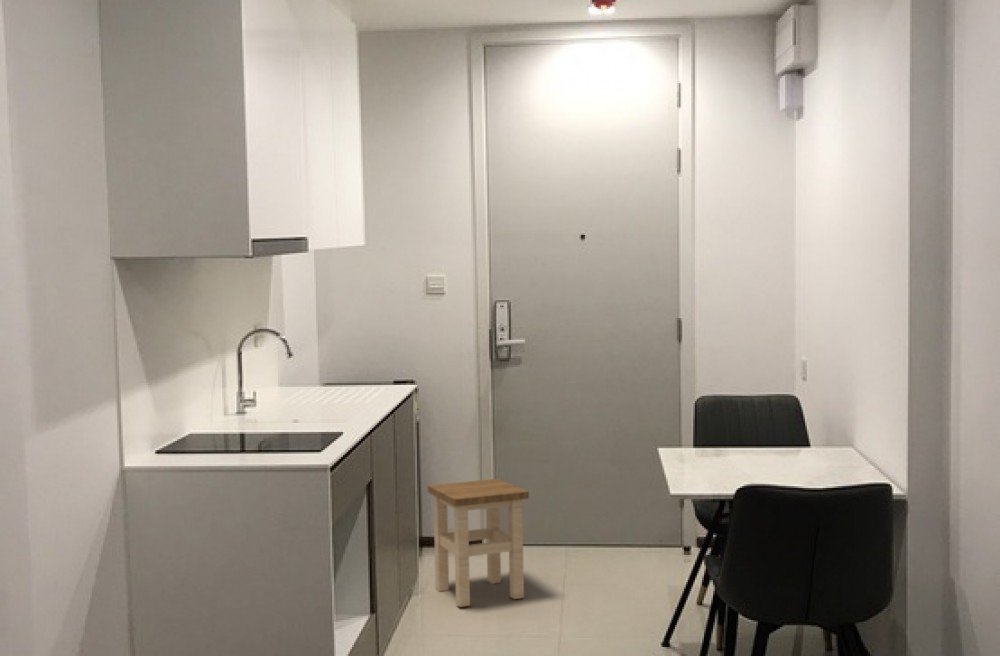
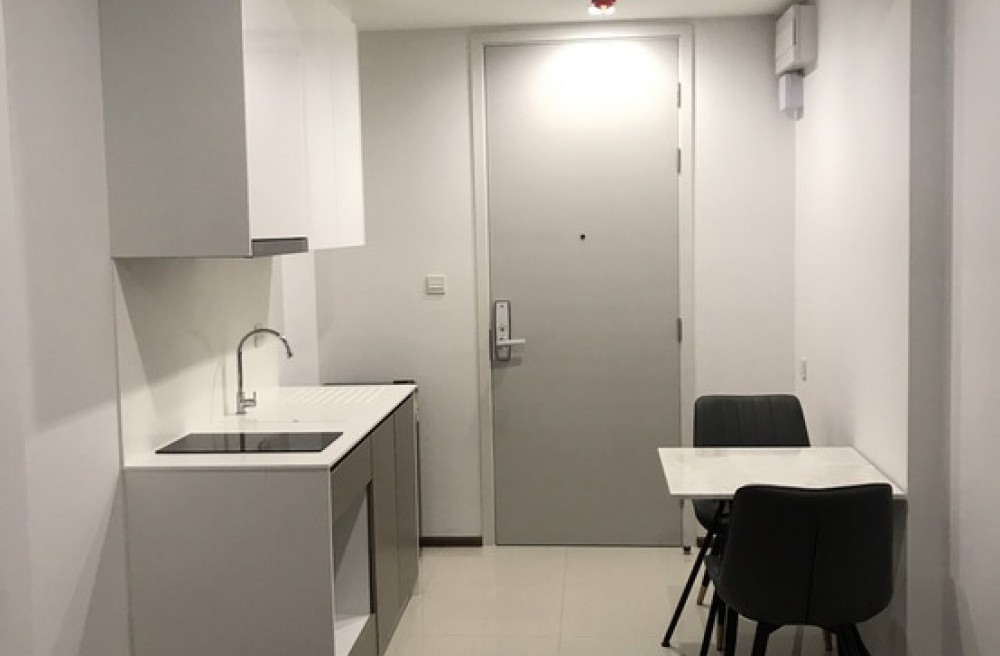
- stool [427,478,530,608]
